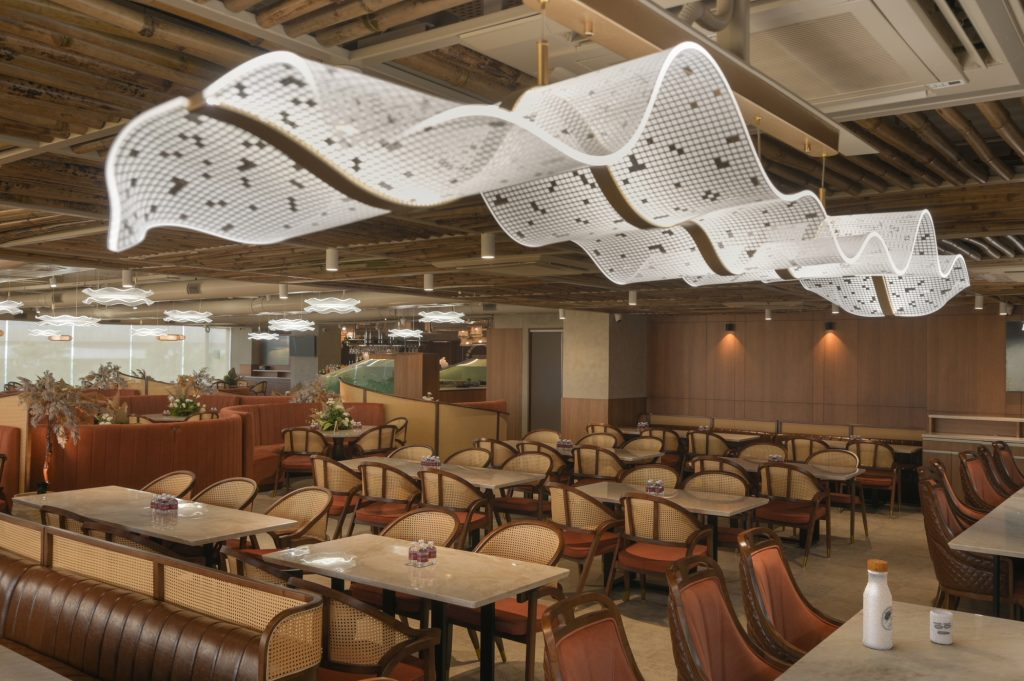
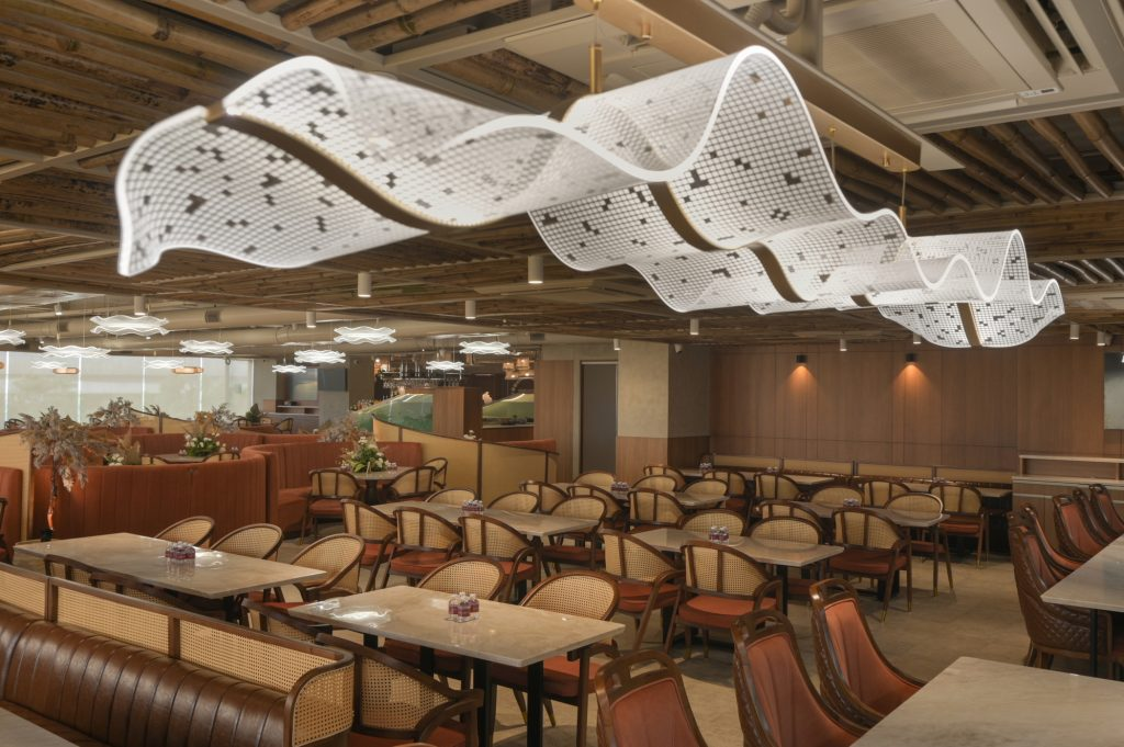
- beverage bottle [861,558,894,651]
- cup [929,608,954,646]
